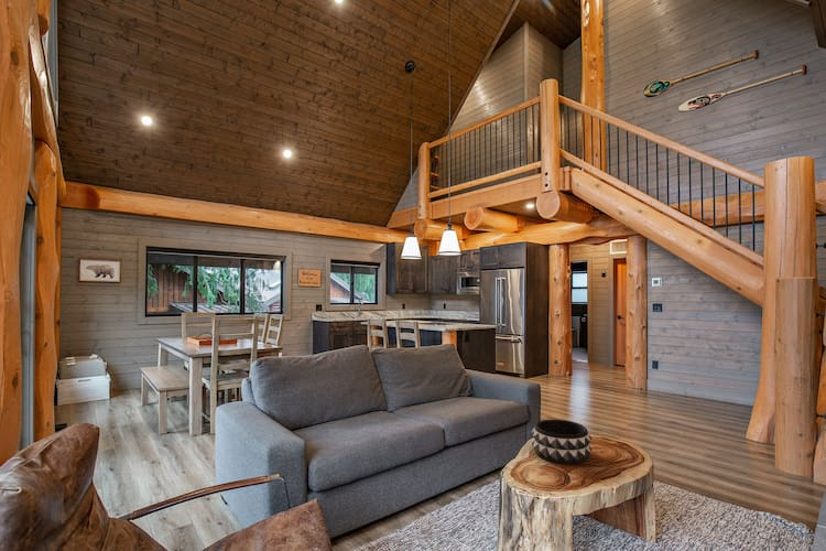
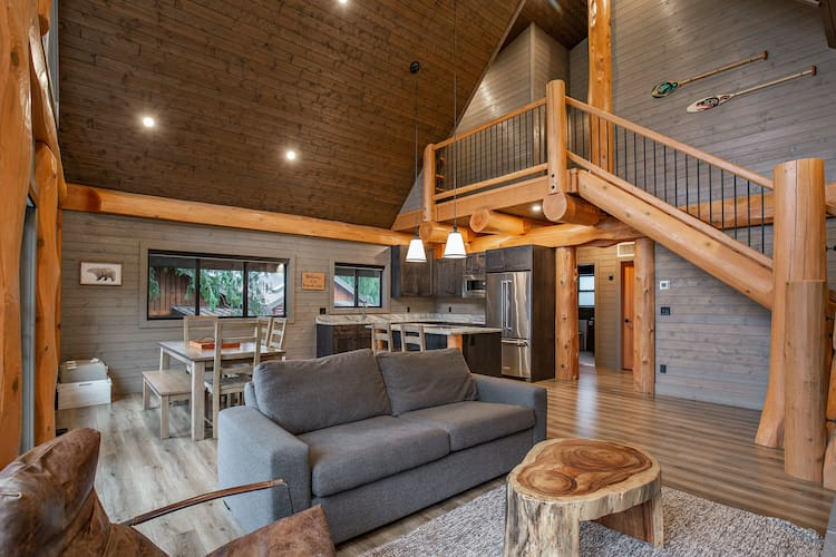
- decorative bowl [530,419,593,465]
